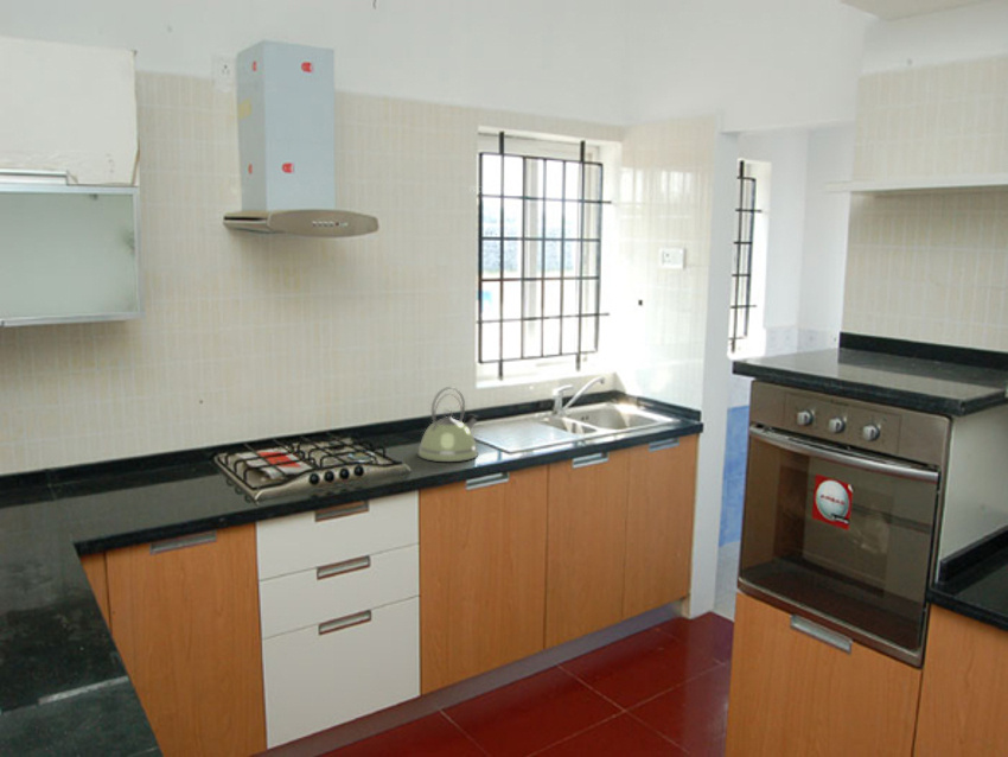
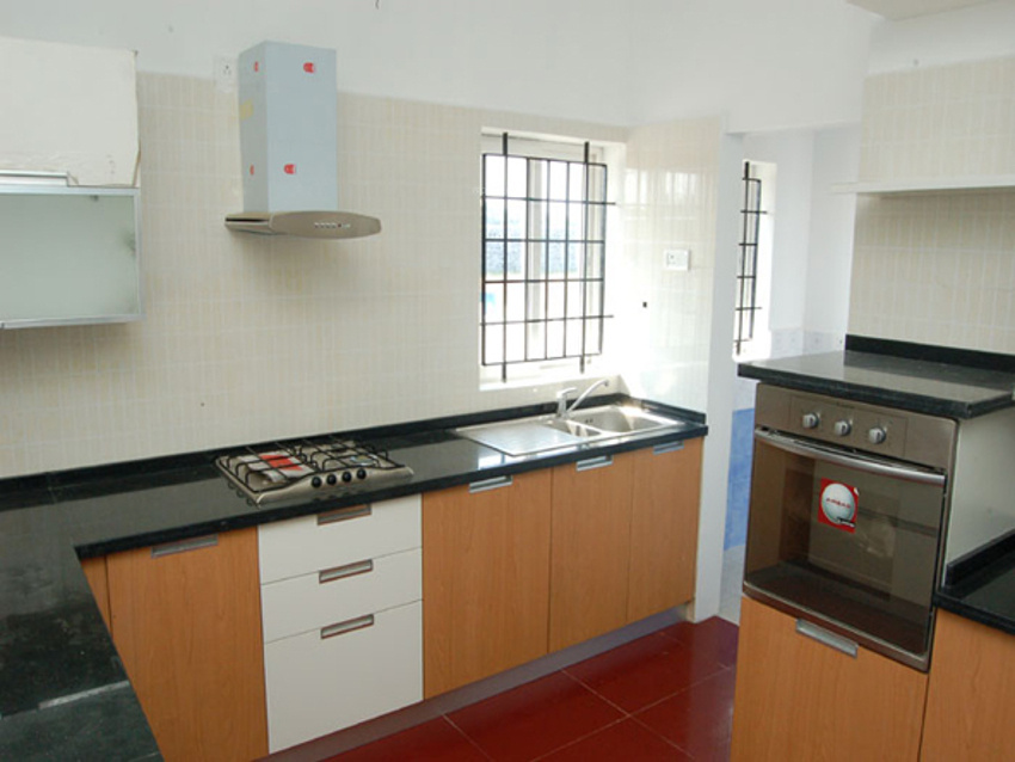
- kettle [417,386,479,463]
